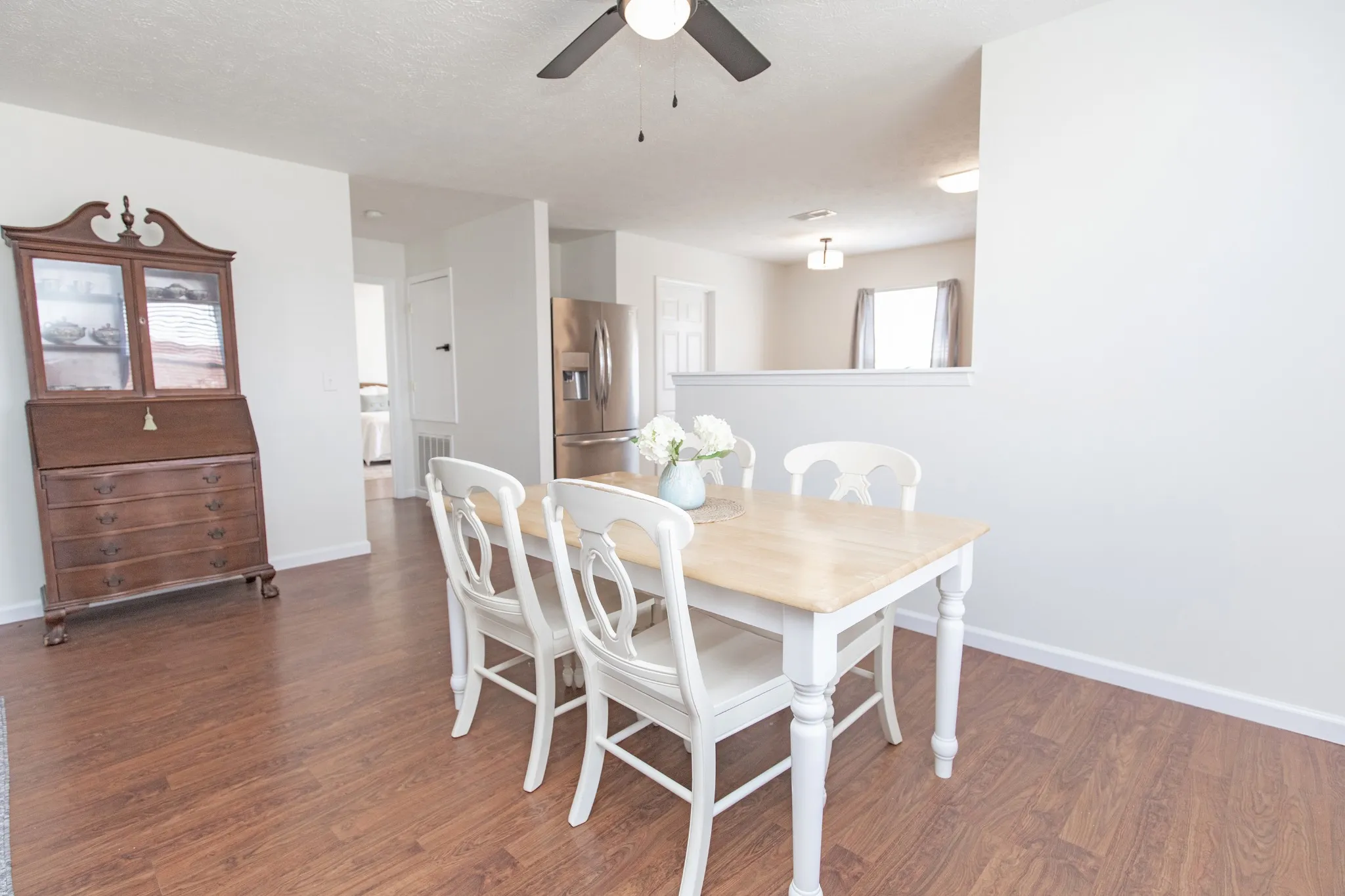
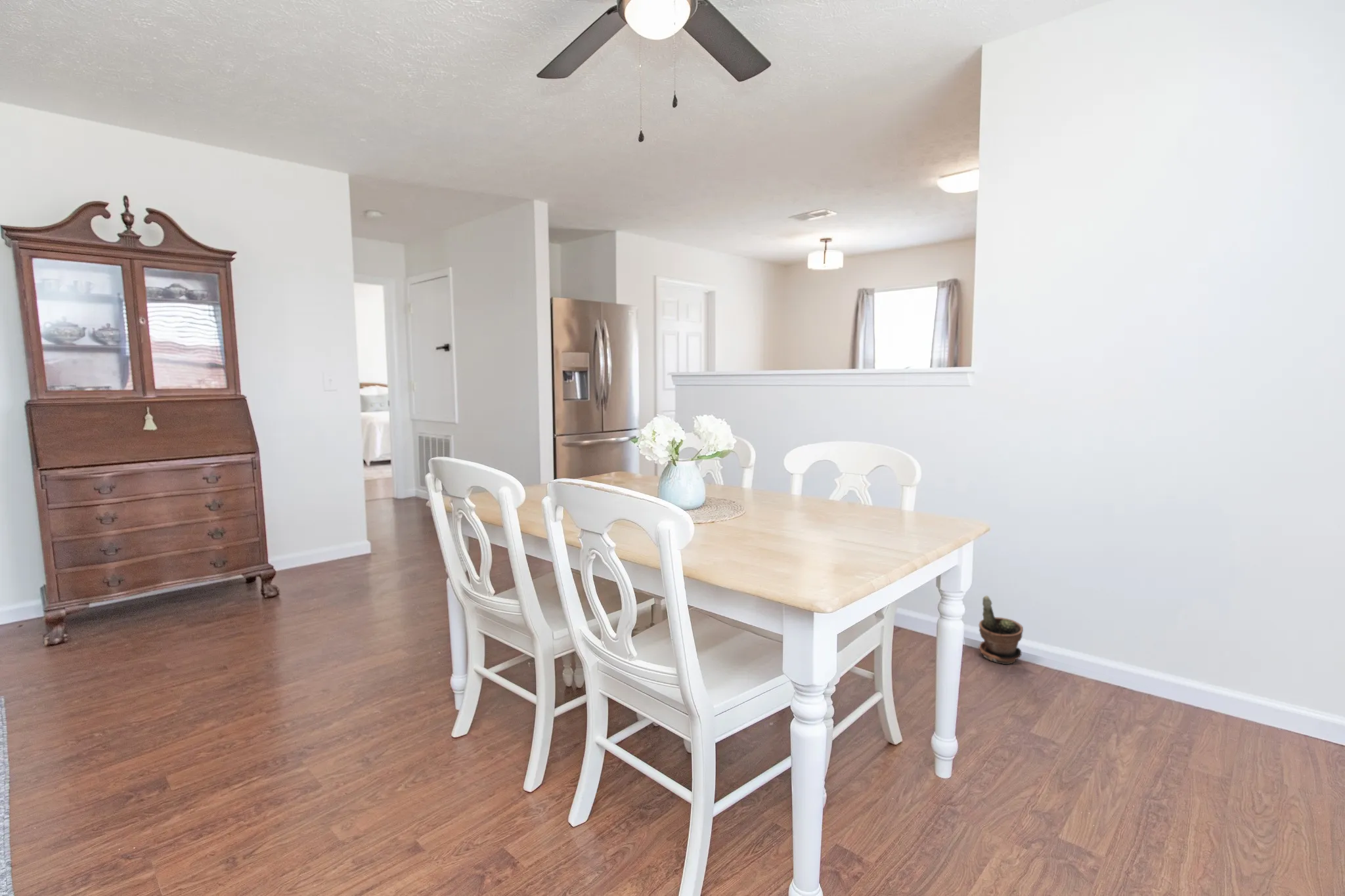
+ potted plant [978,595,1024,665]
